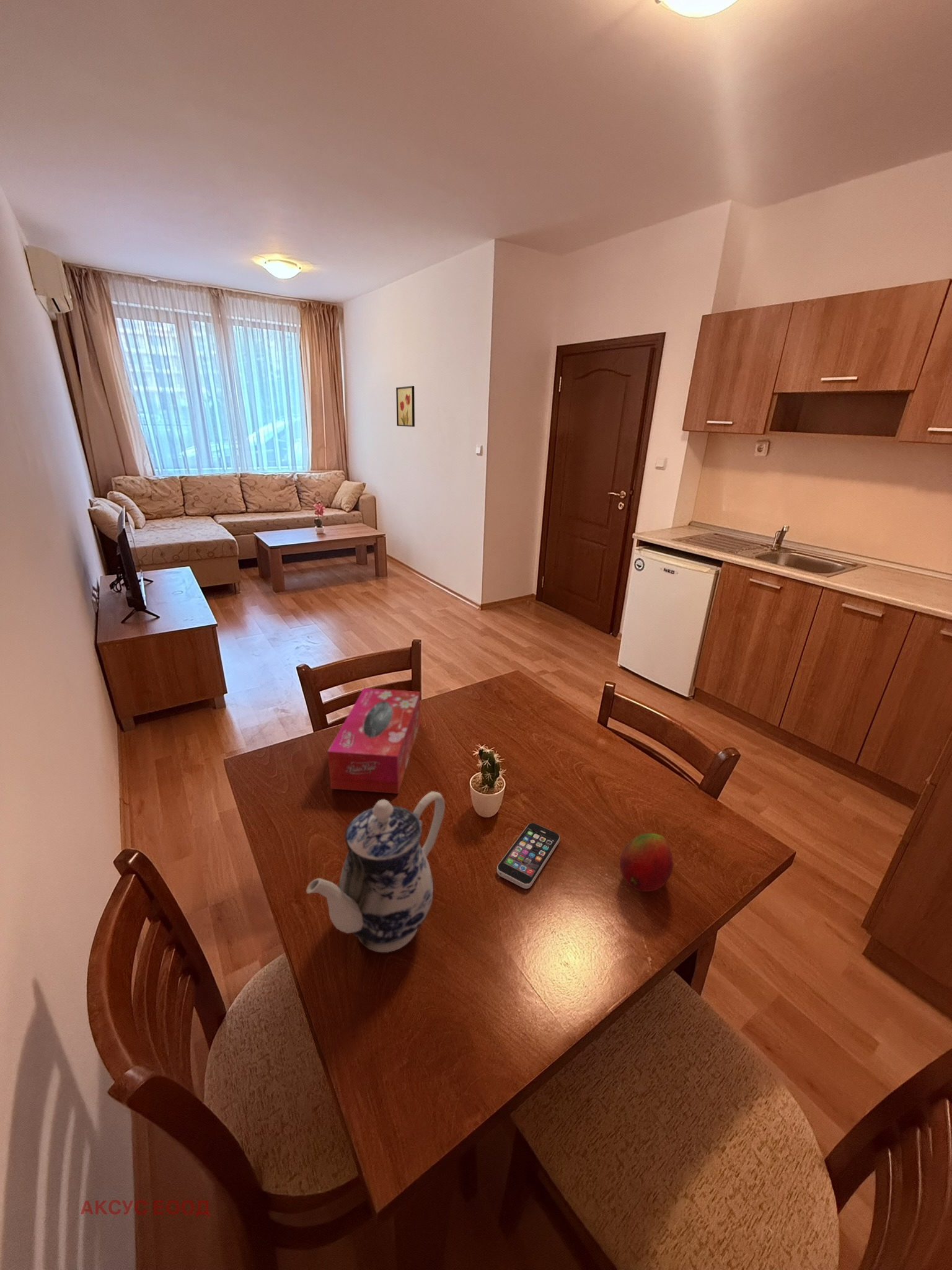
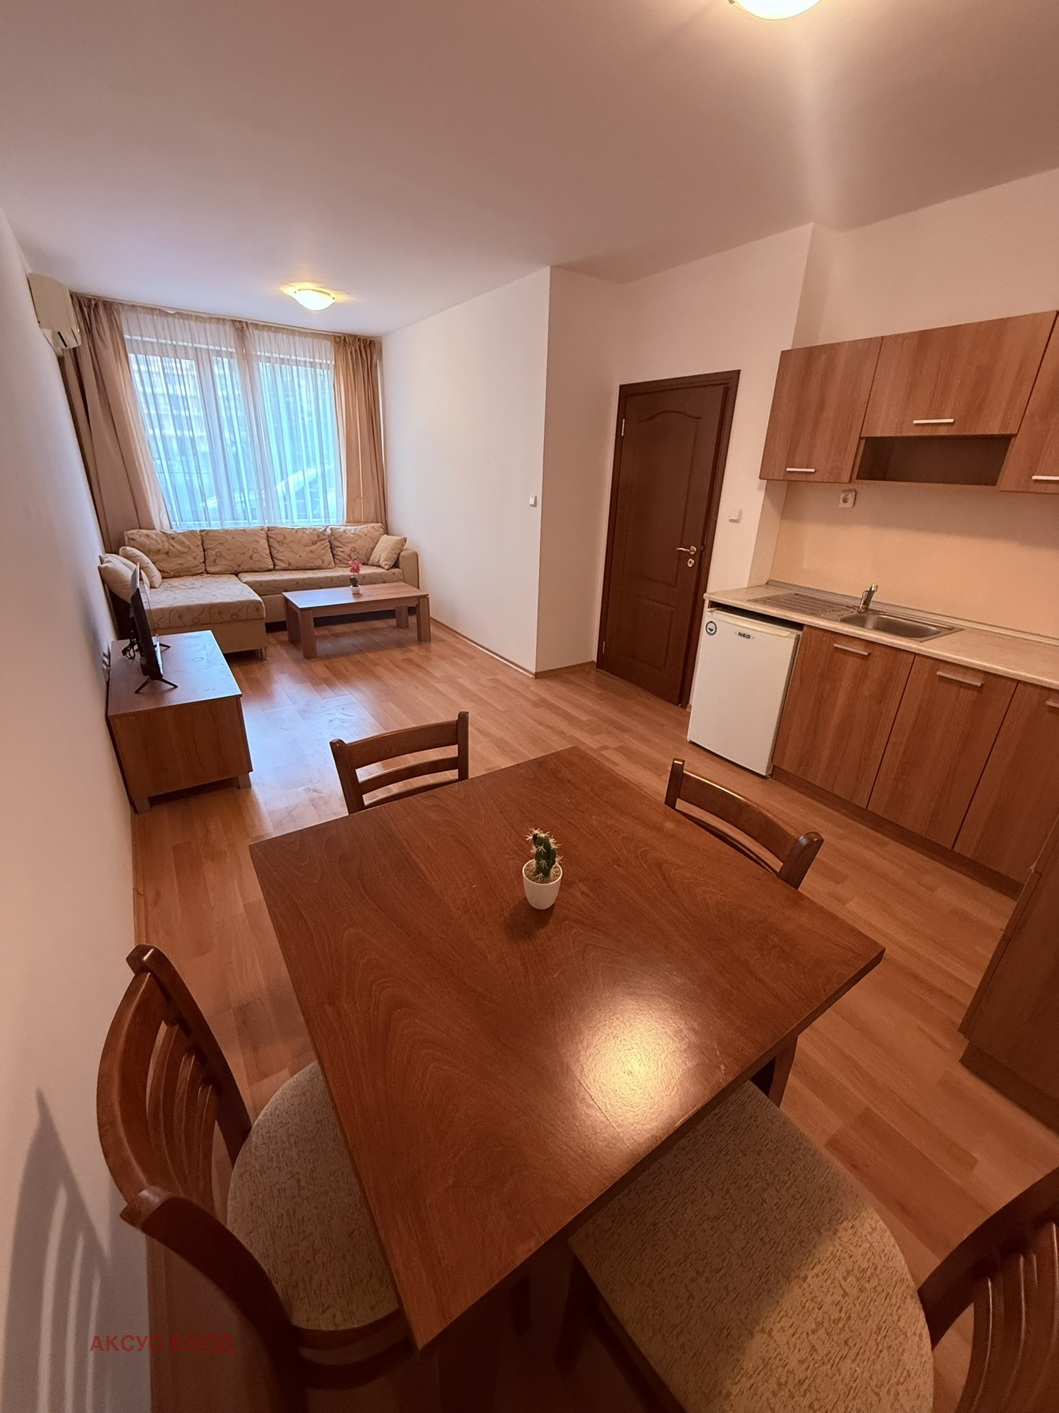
- tissue box [327,687,421,794]
- wall art [395,385,415,427]
- smartphone [496,822,560,889]
- fruit [619,833,674,892]
- teapot [306,791,446,953]
